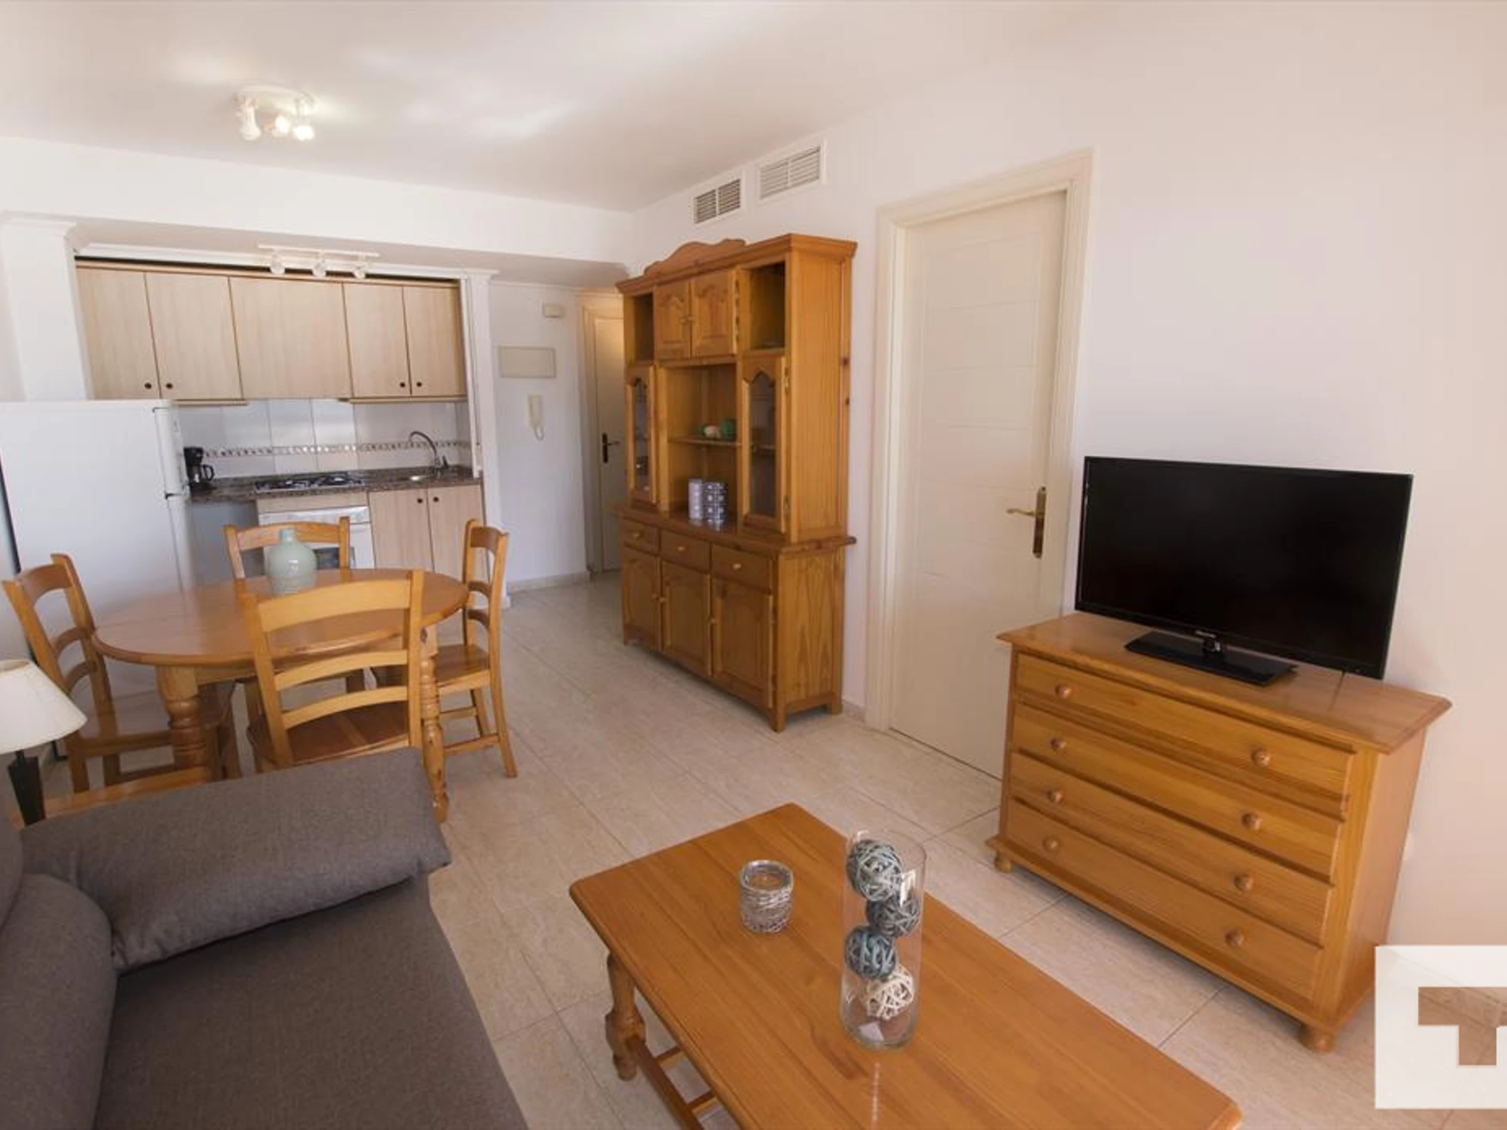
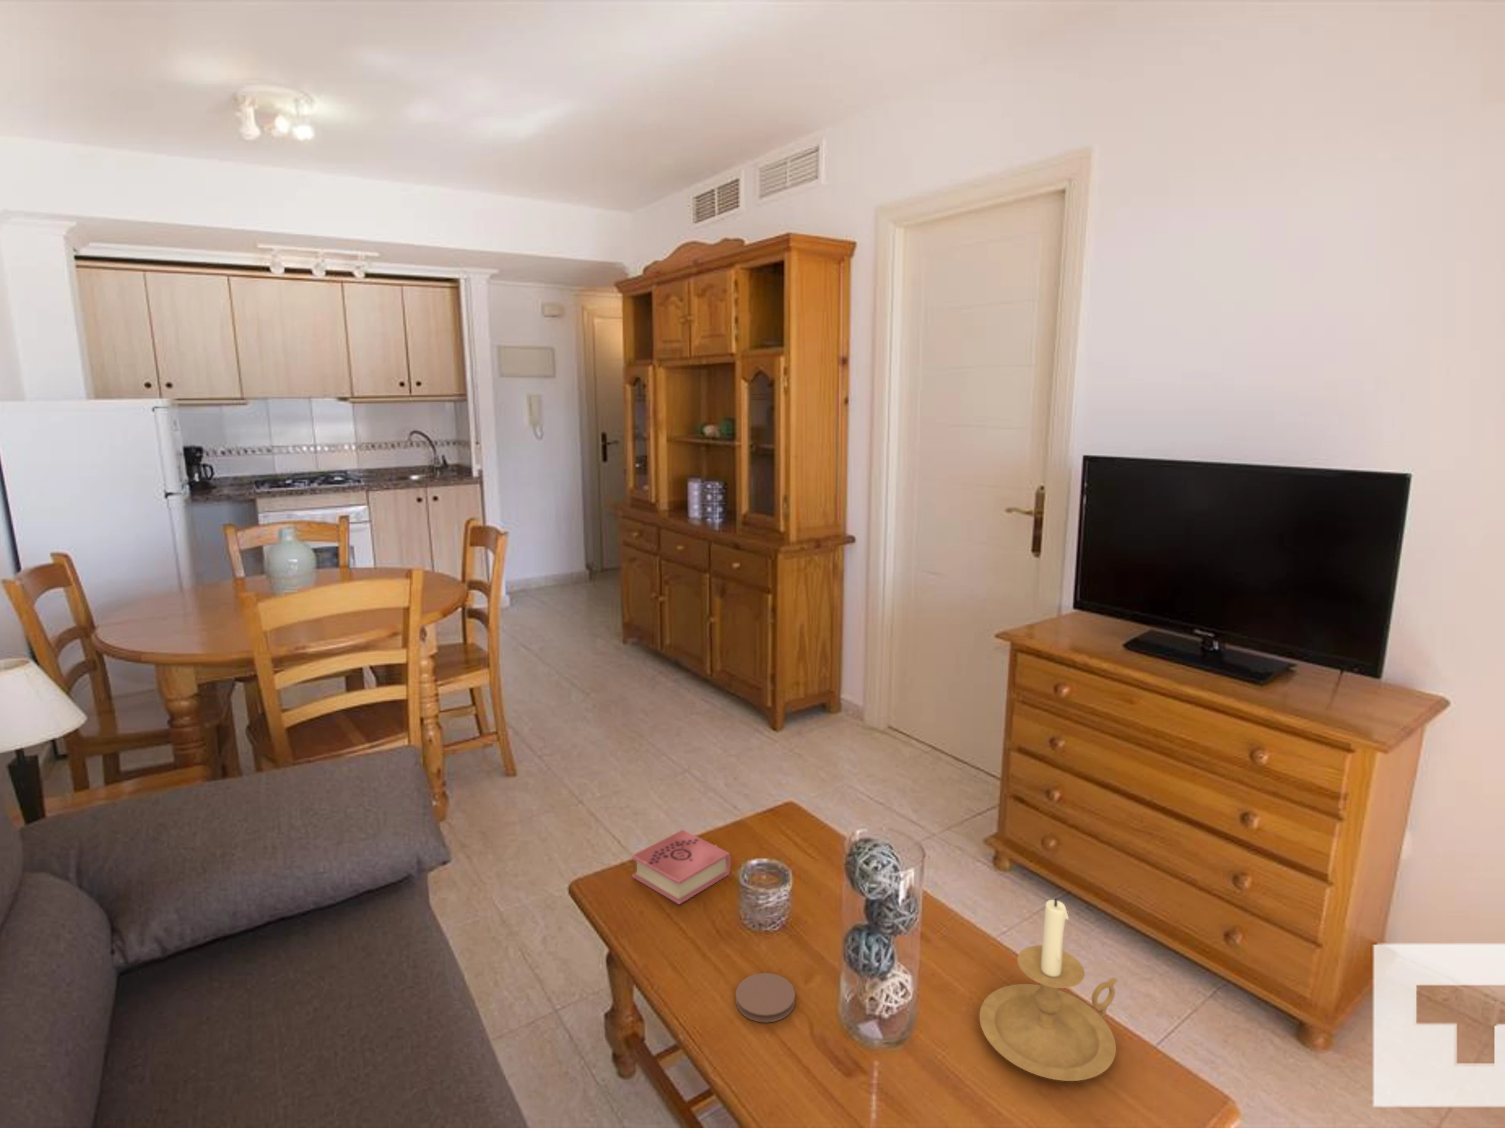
+ book [632,829,731,905]
+ candle holder [979,897,1119,1082]
+ coaster [735,973,796,1024]
